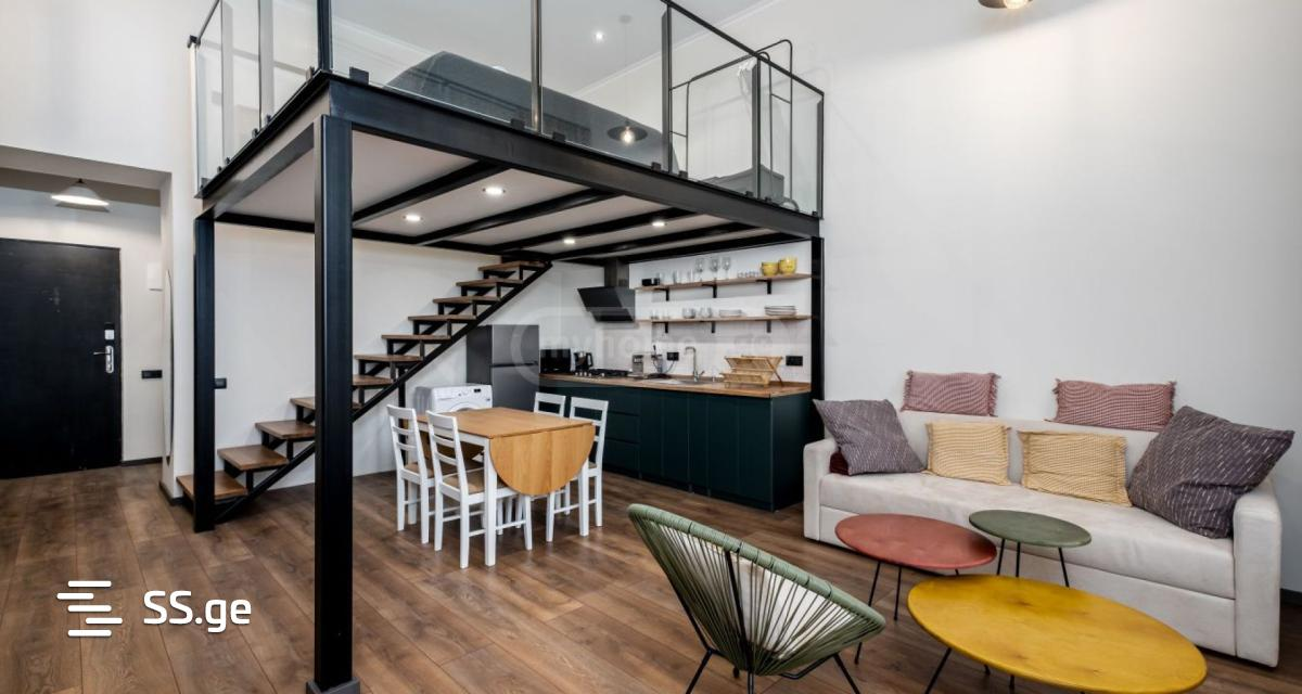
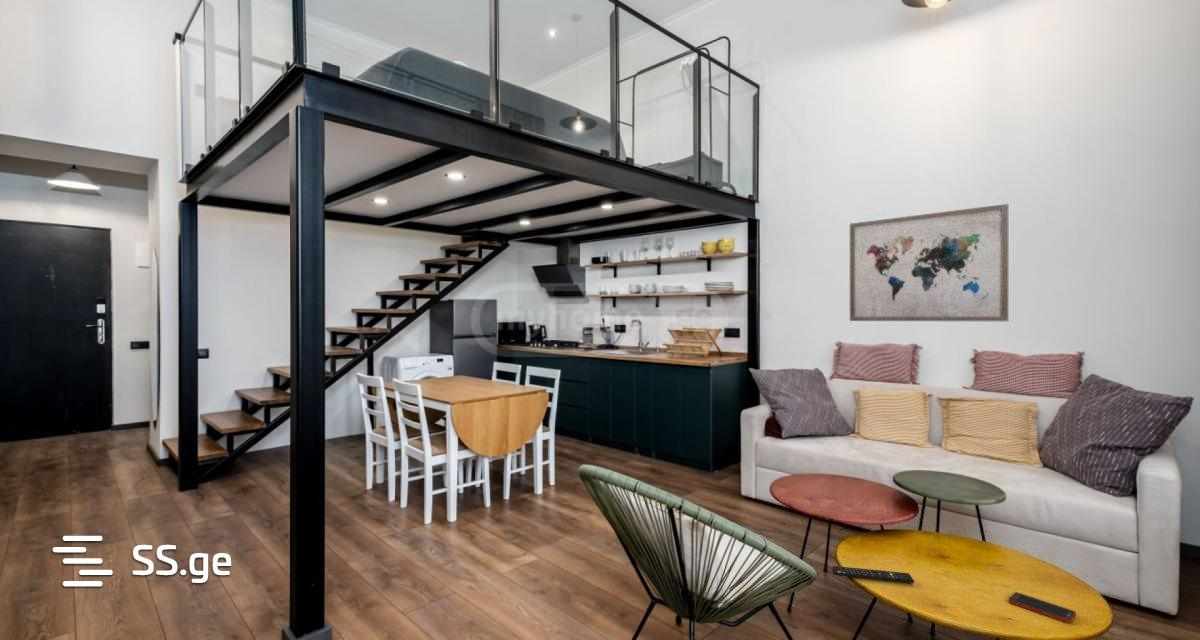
+ remote control [831,565,915,584]
+ cell phone [1007,591,1077,624]
+ wall art [849,203,1010,322]
